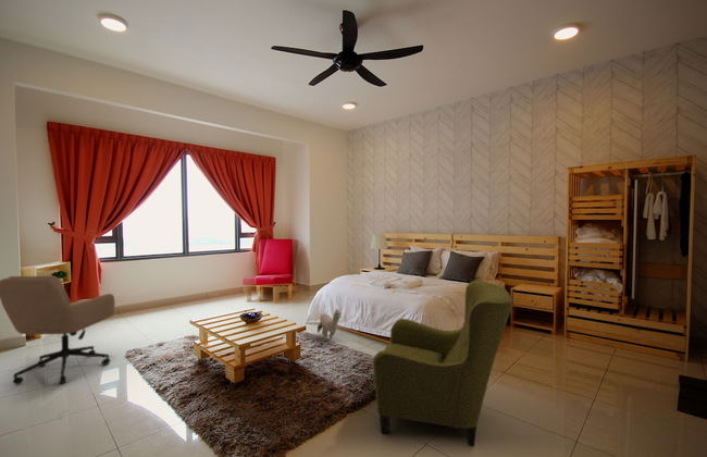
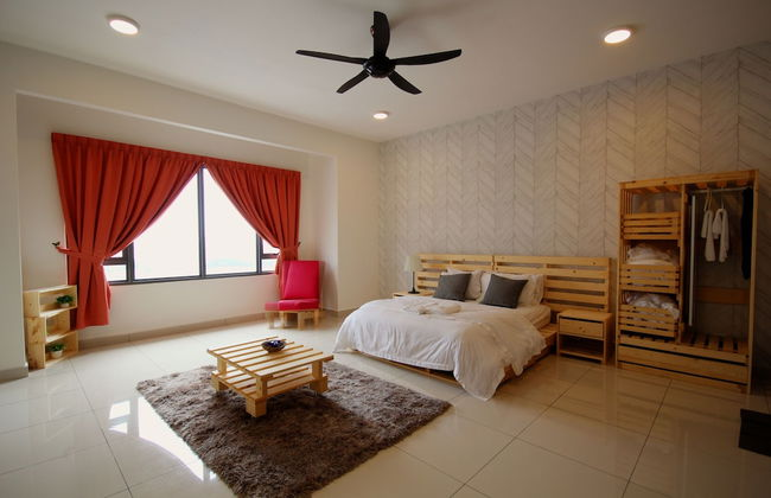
- office chair [0,275,116,386]
- armchair [372,280,514,447]
- plush toy [317,308,343,343]
